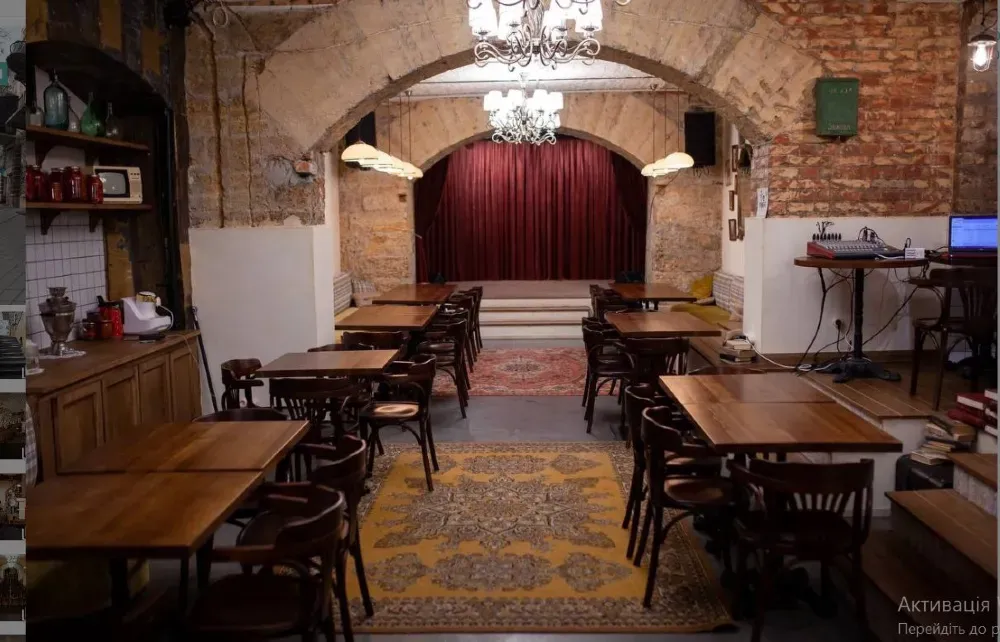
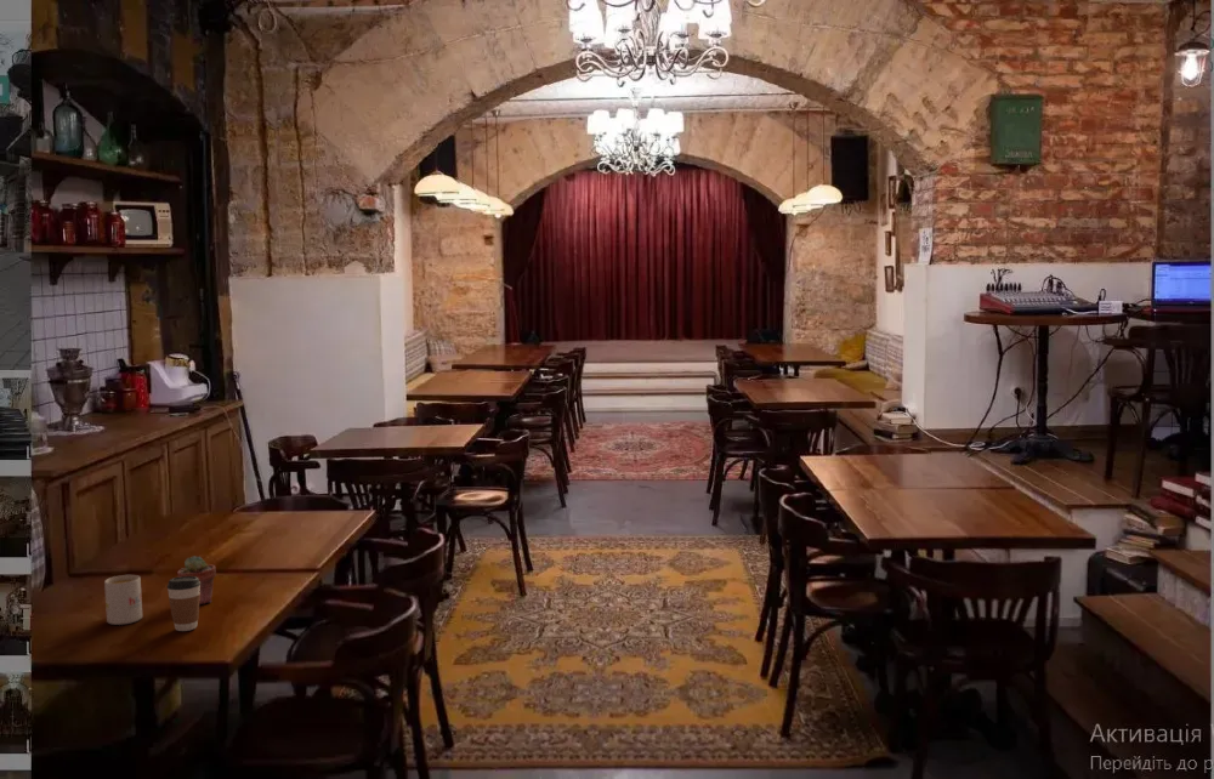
+ coffee cup [166,576,200,632]
+ potted succulent [176,555,217,605]
+ mug [103,574,143,626]
